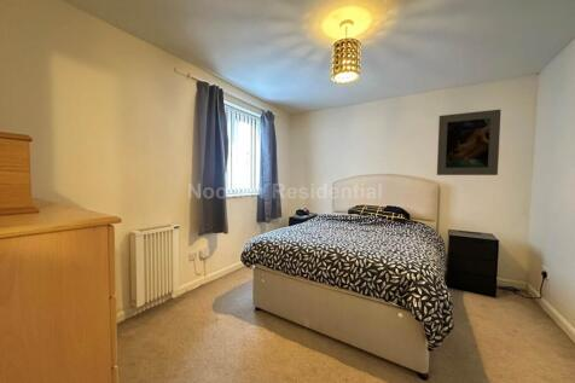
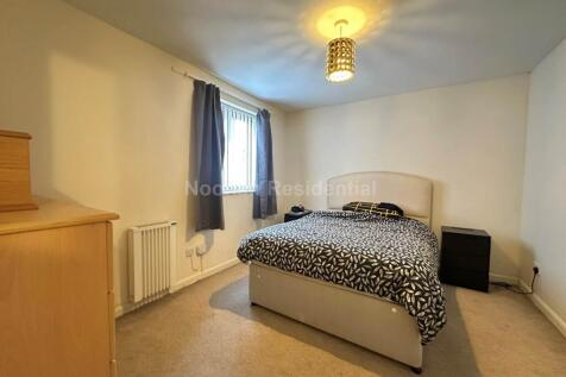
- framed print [436,109,503,176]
